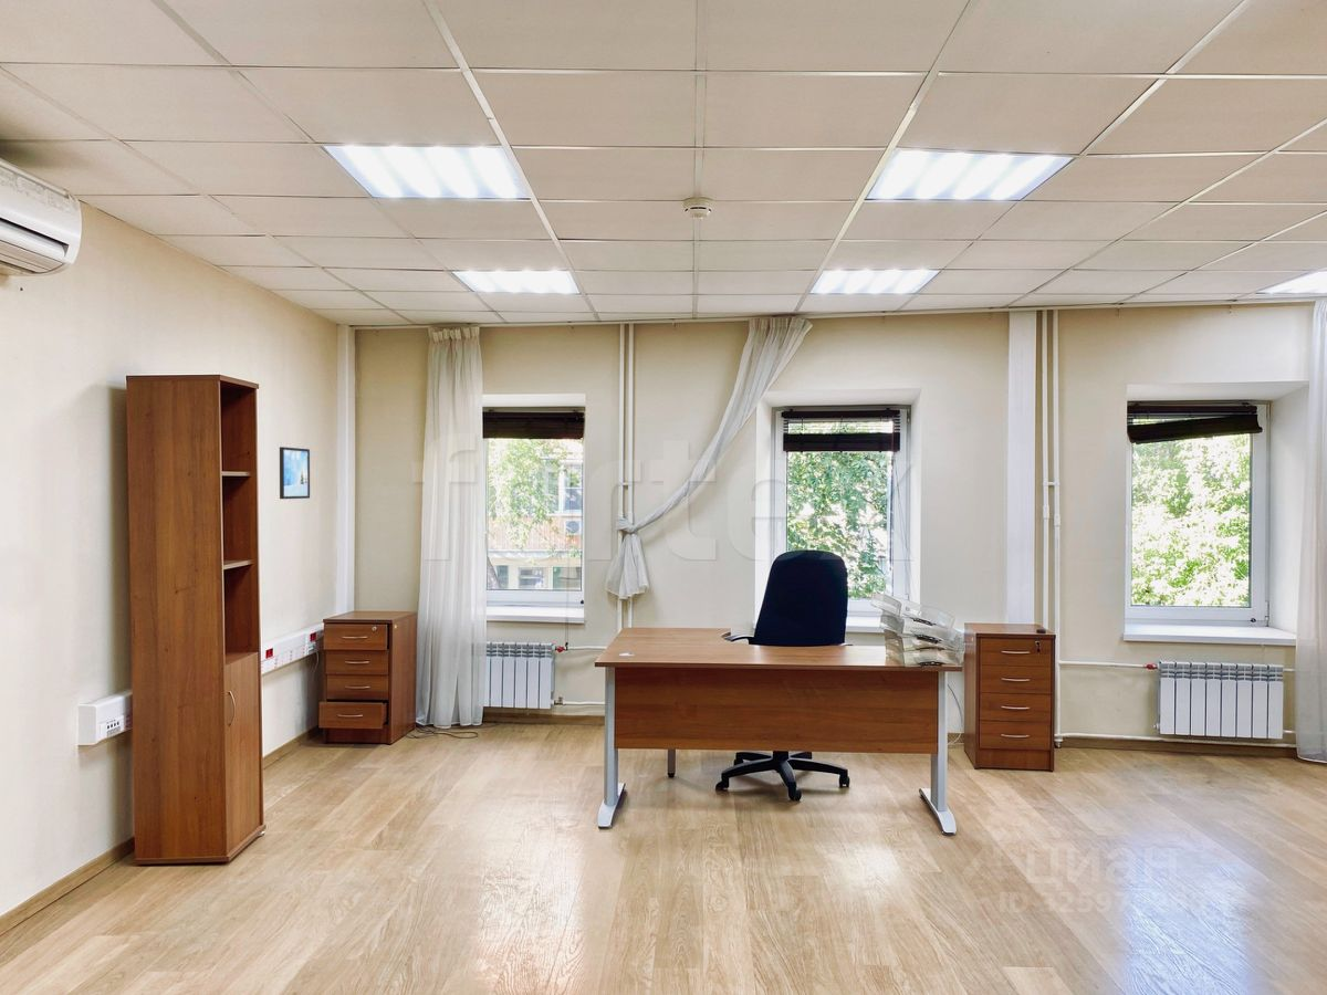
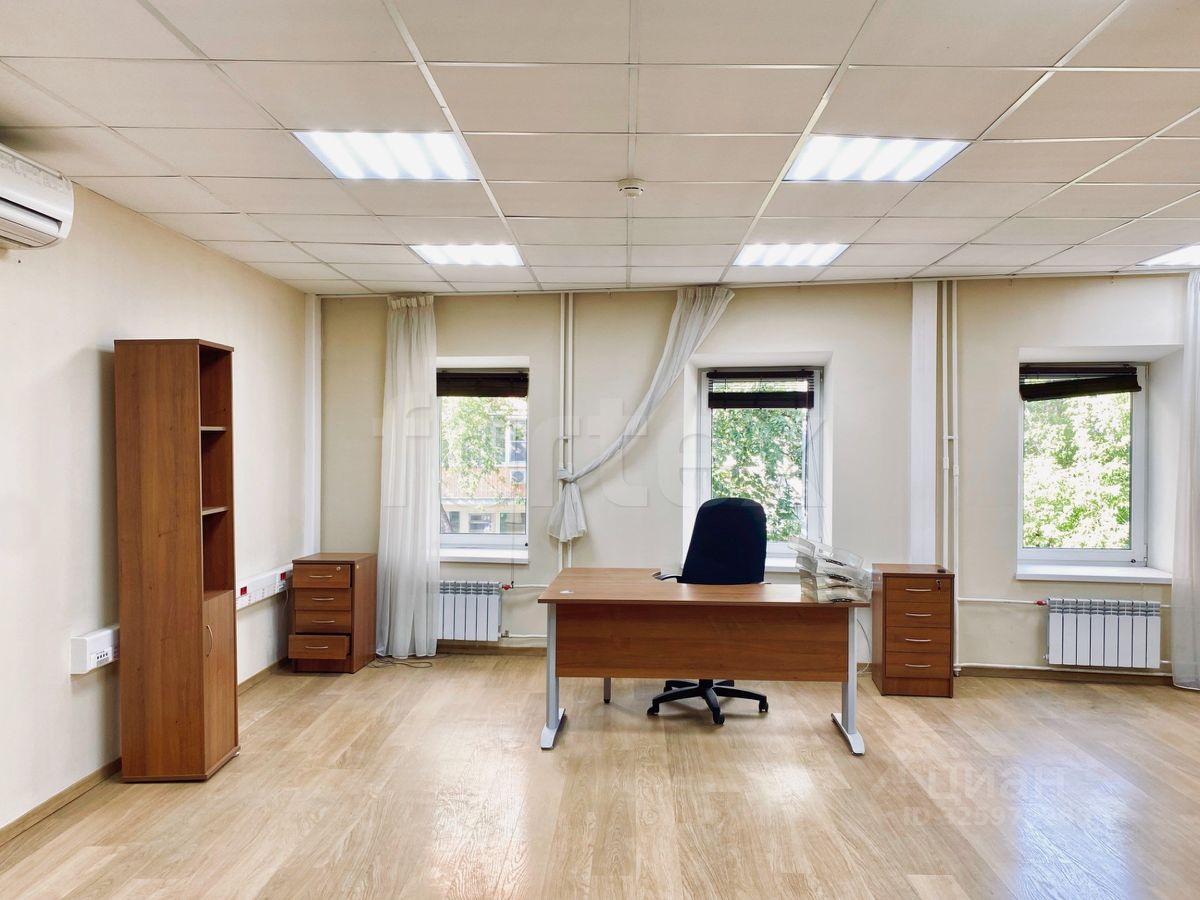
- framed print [279,446,311,500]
